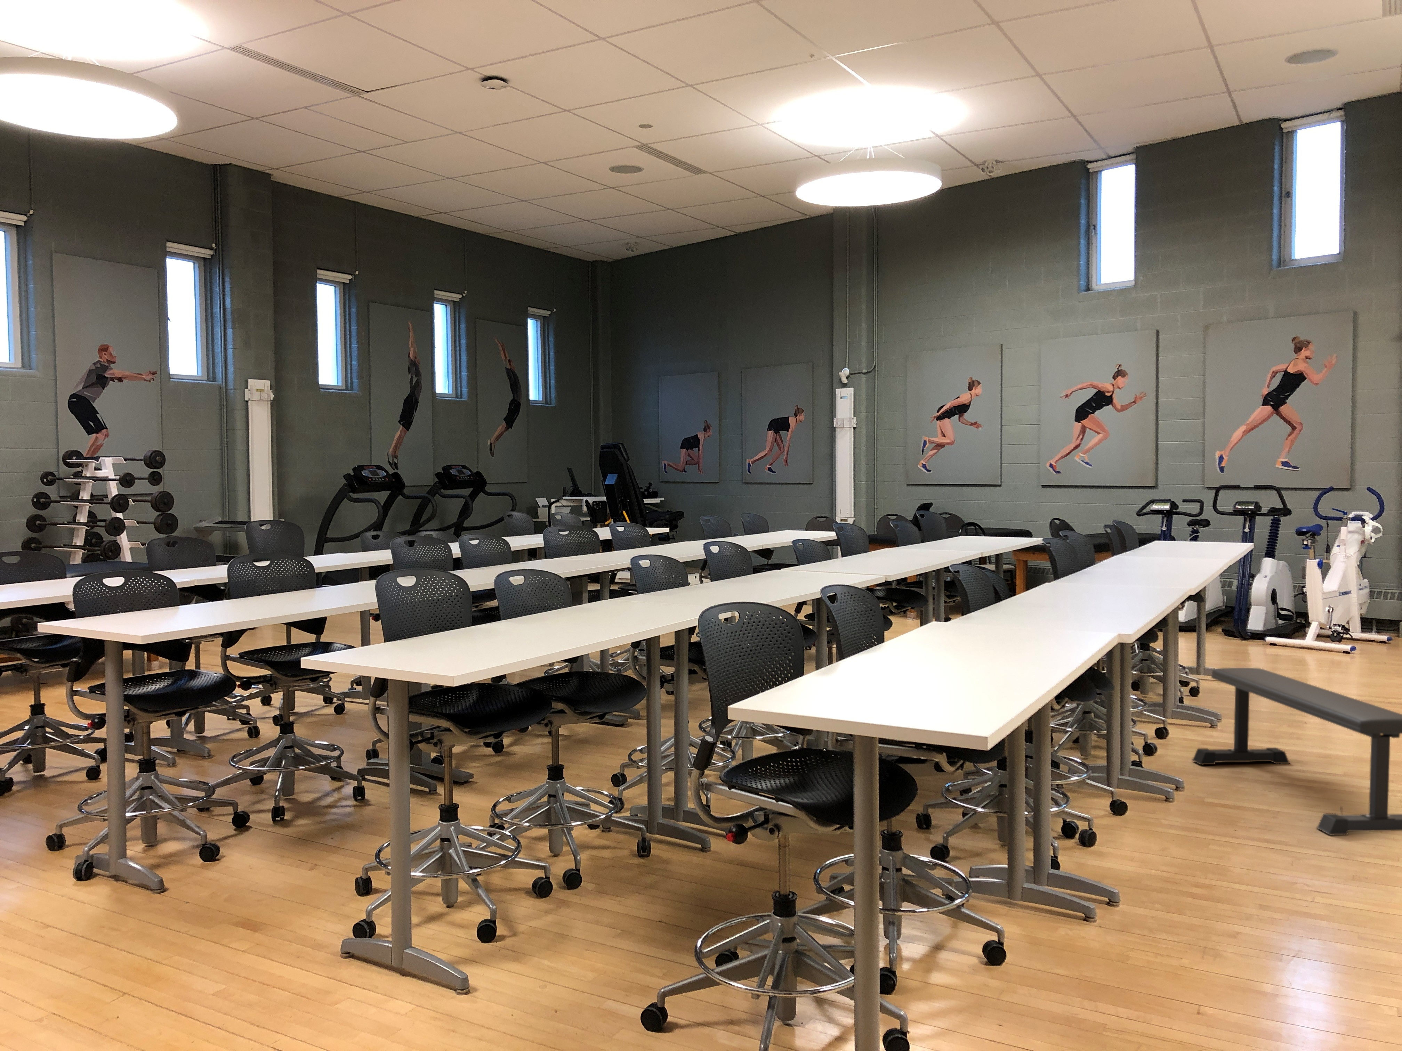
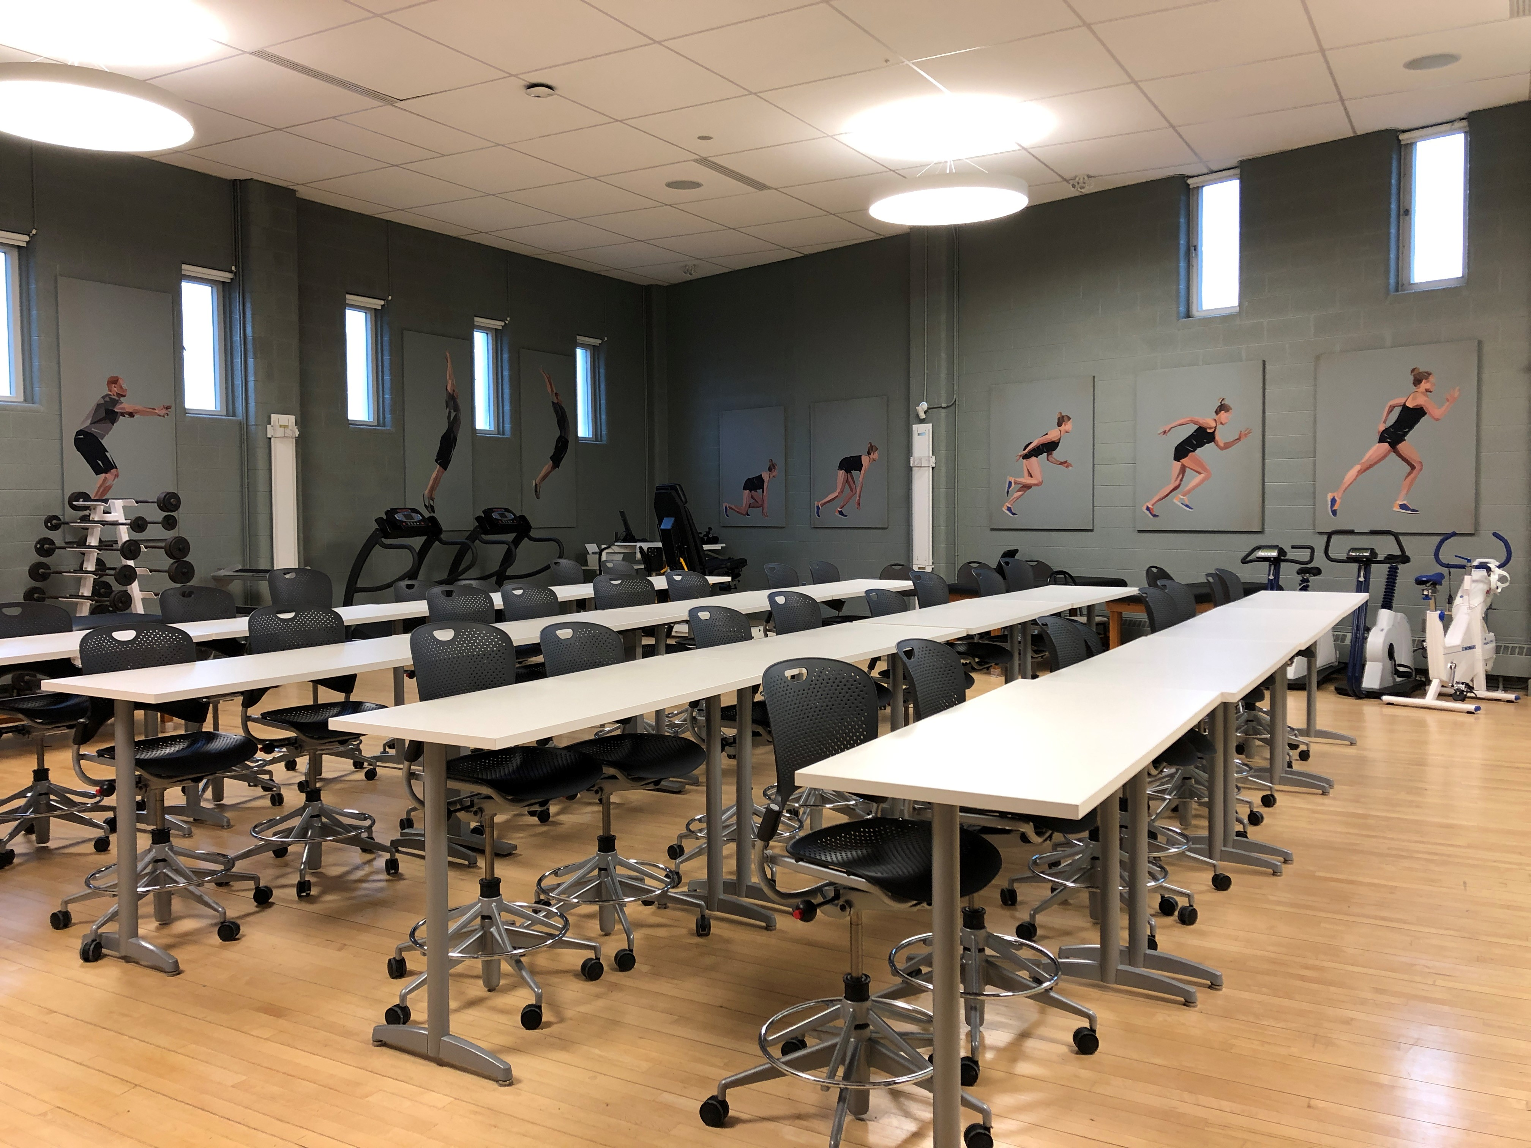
- fitness bench [1191,667,1402,836]
